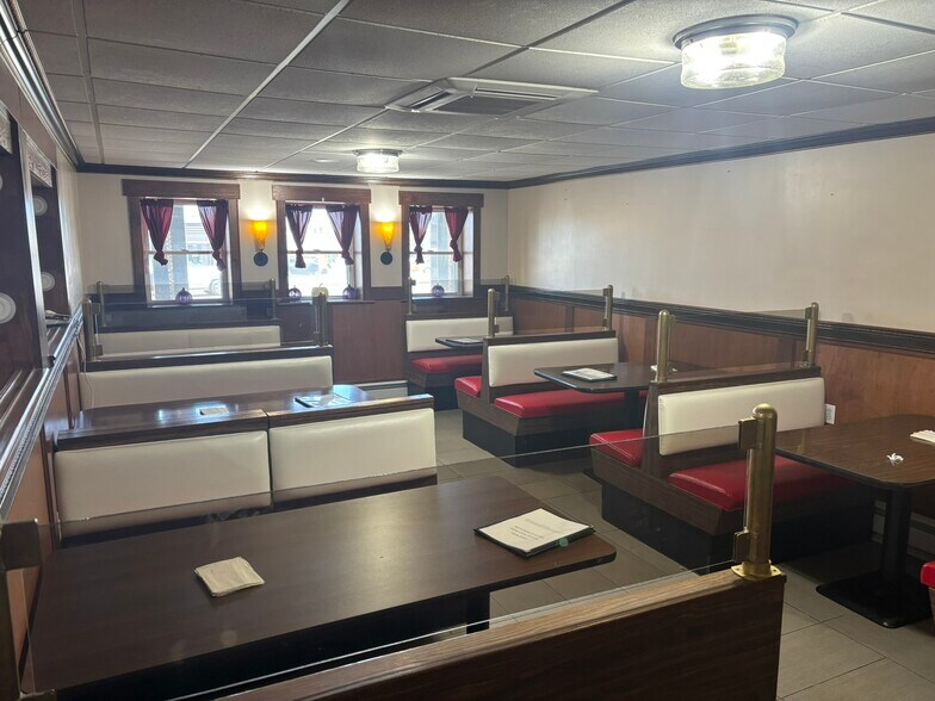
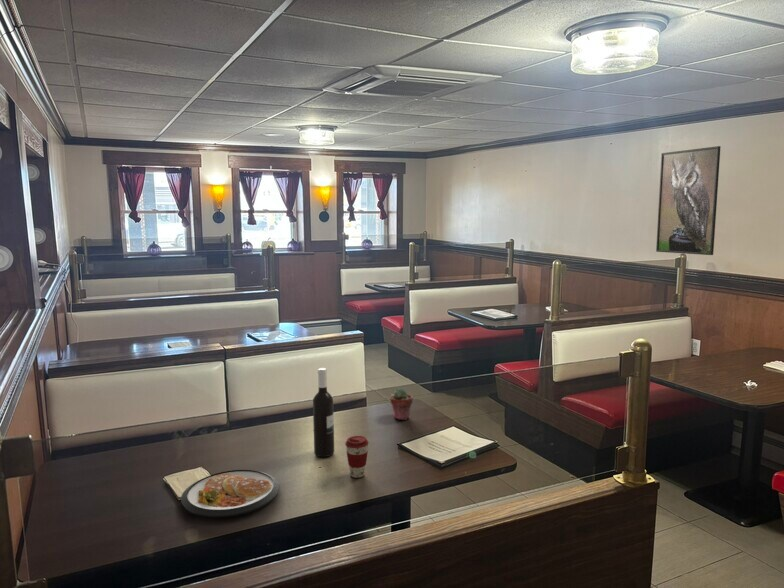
+ wine bottle [312,367,335,458]
+ potted succulent [389,387,414,421]
+ dish [180,469,280,518]
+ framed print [655,145,722,256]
+ coffee cup [344,435,370,479]
